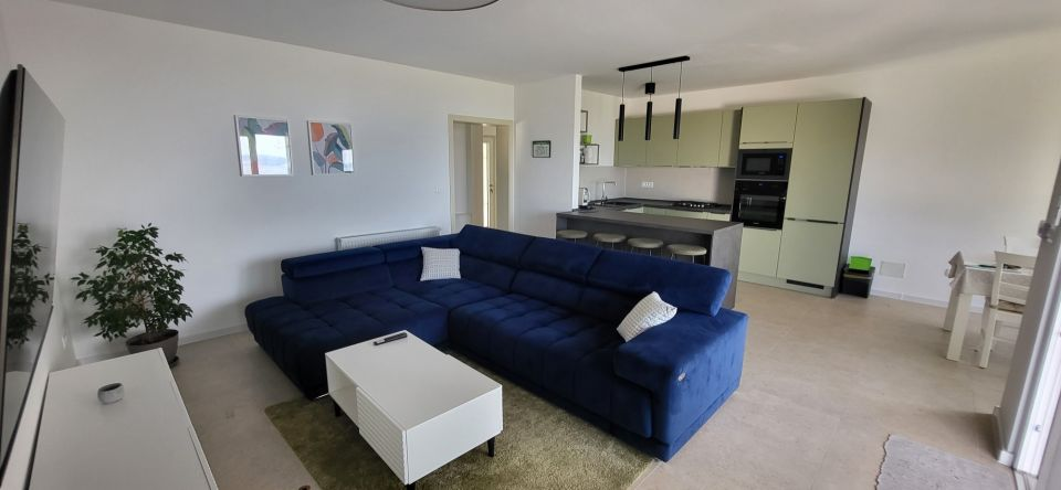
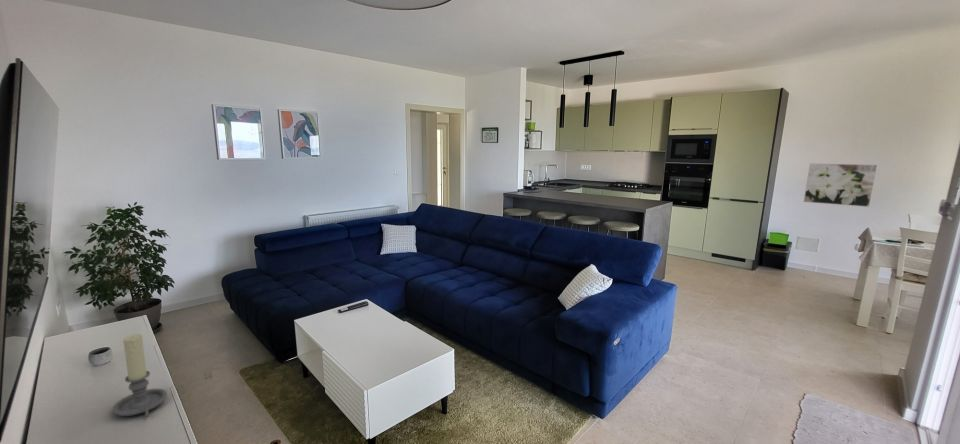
+ candle holder [112,333,168,418]
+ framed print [803,162,878,208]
